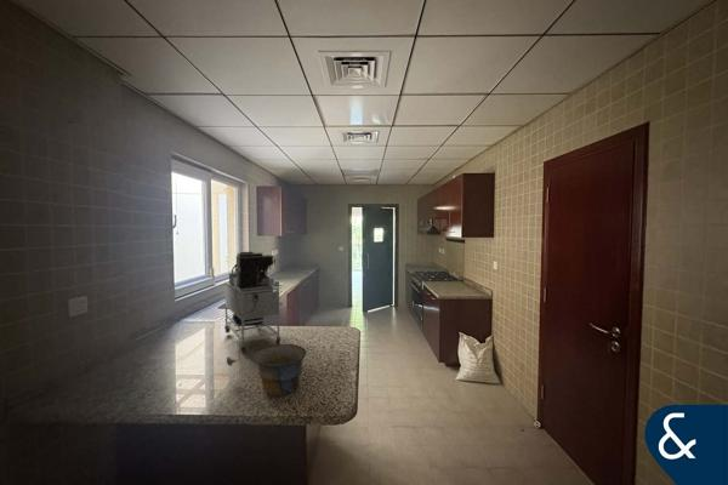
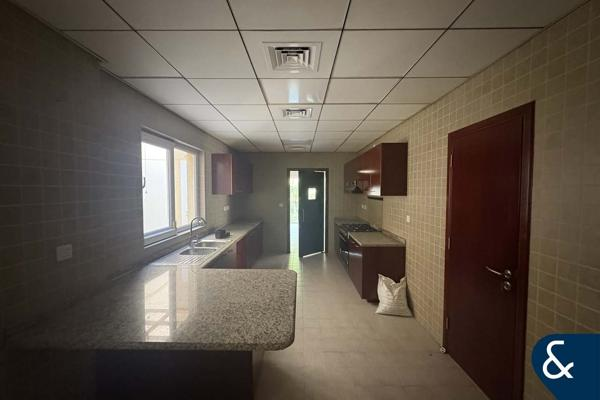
- coffee maker [223,251,281,367]
- bowl [254,343,307,398]
